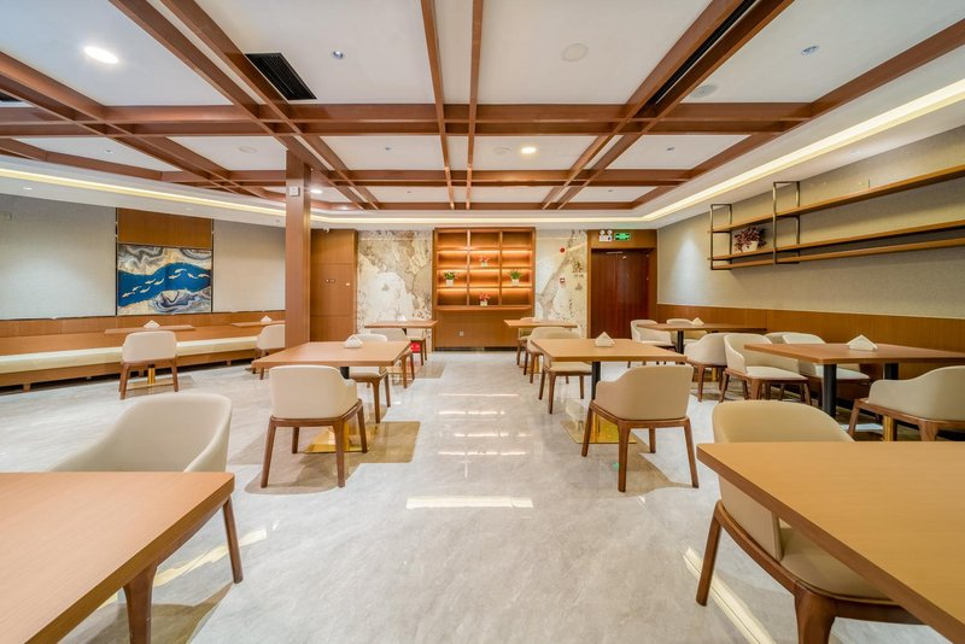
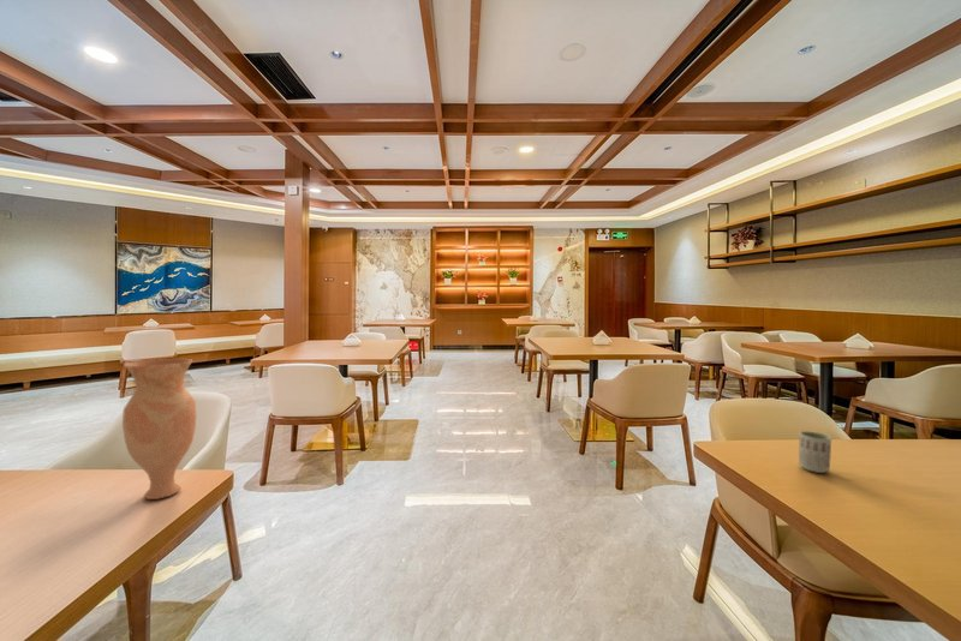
+ vase [121,358,198,501]
+ cup [798,430,832,474]
